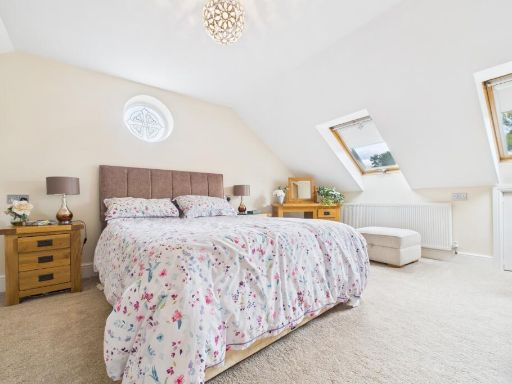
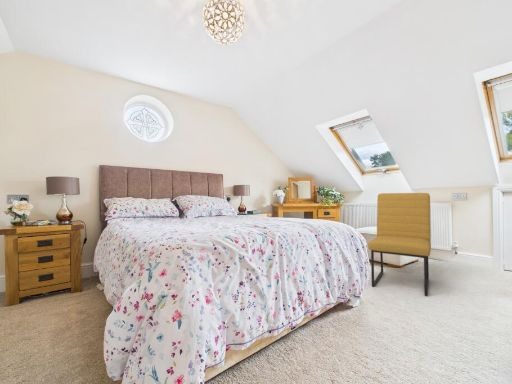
+ chair [367,192,432,297]
